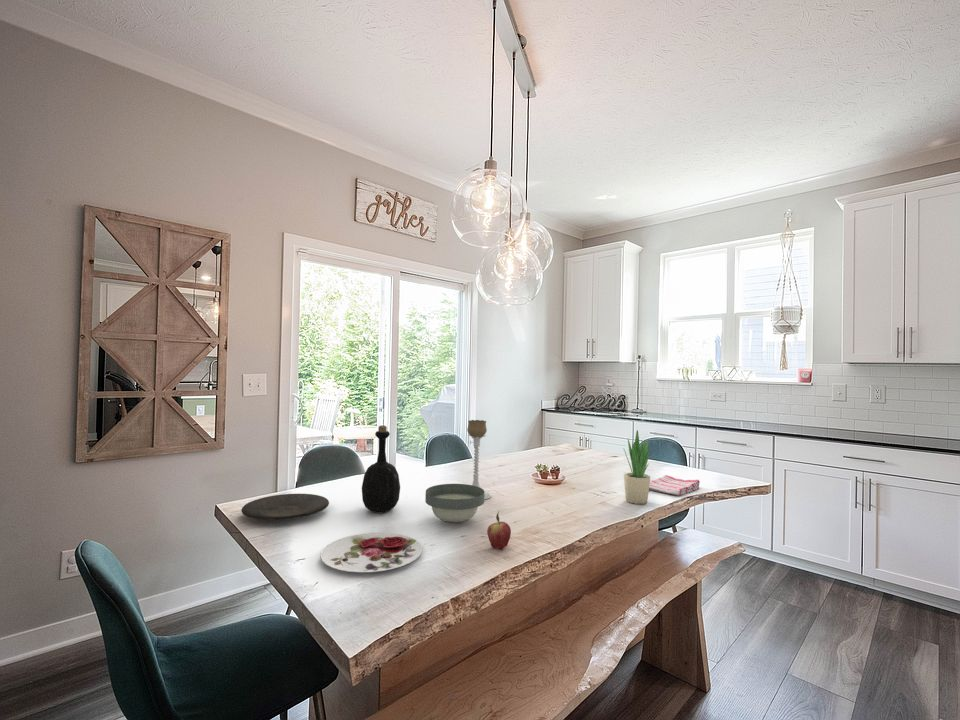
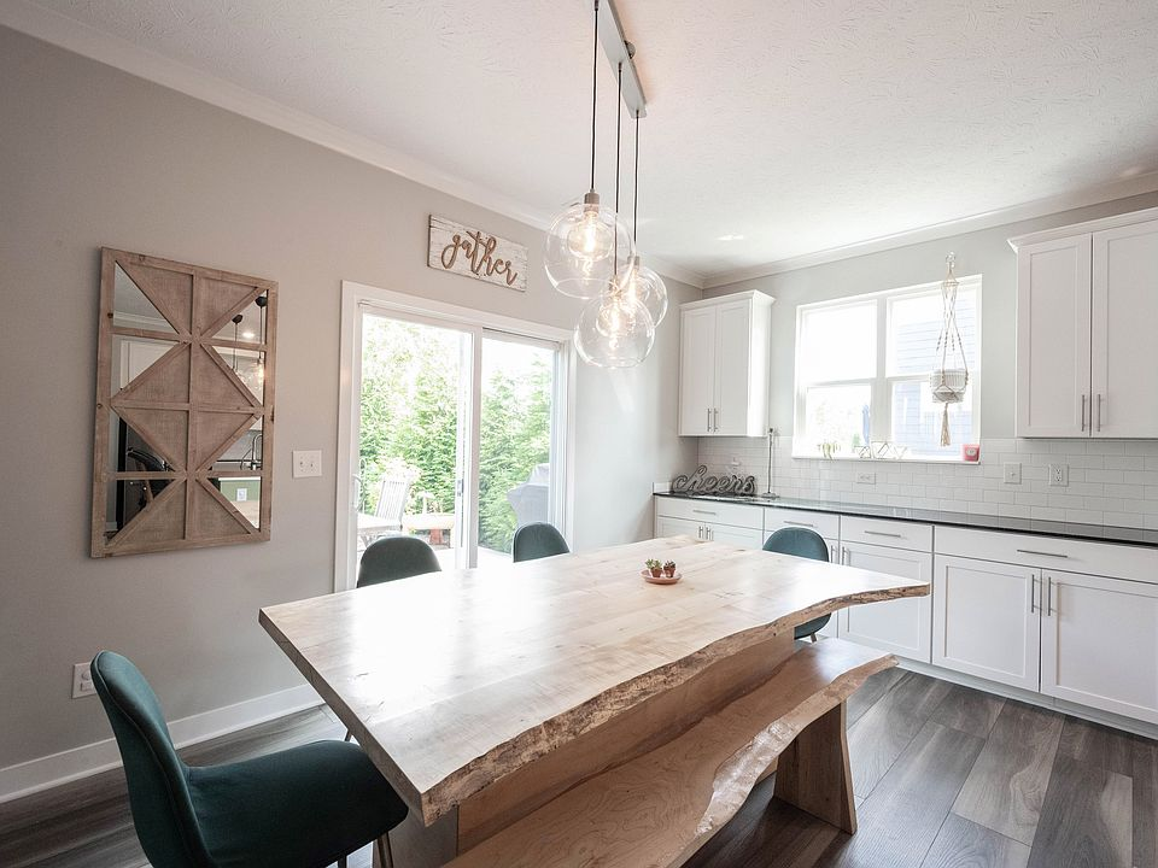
- dish towel [649,474,701,497]
- plate [240,493,330,521]
- bowl [424,483,485,523]
- potted plant [623,429,652,505]
- plate [320,532,423,573]
- candle holder [466,419,492,500]
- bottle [361,424,401,514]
- fruit [486,511,512,550]
